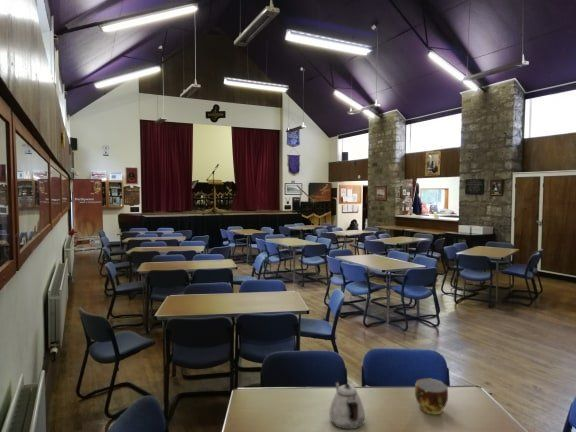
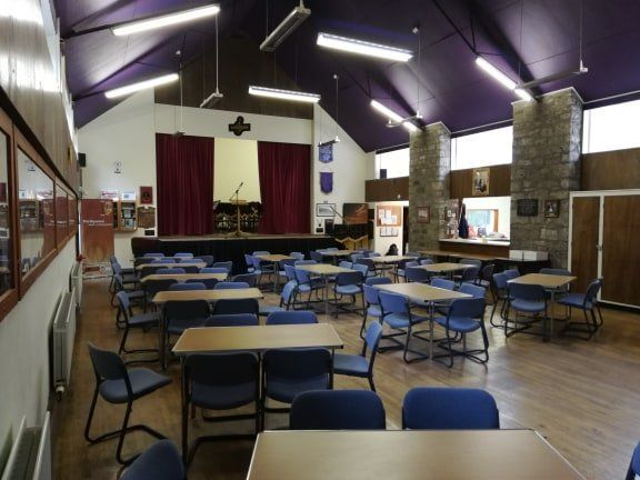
- teapot [328,381,366,430]
- cup [414,377,449,415]
